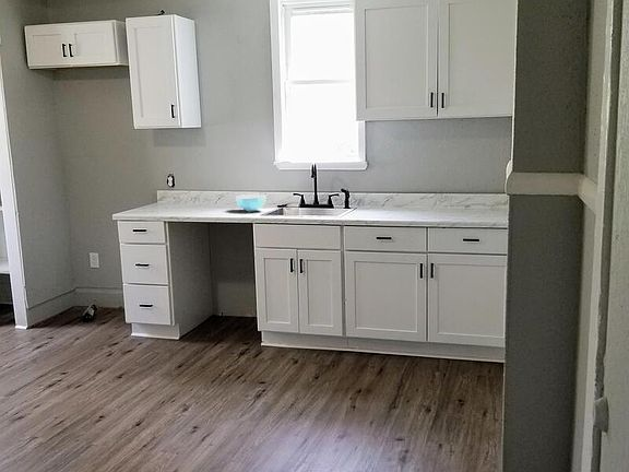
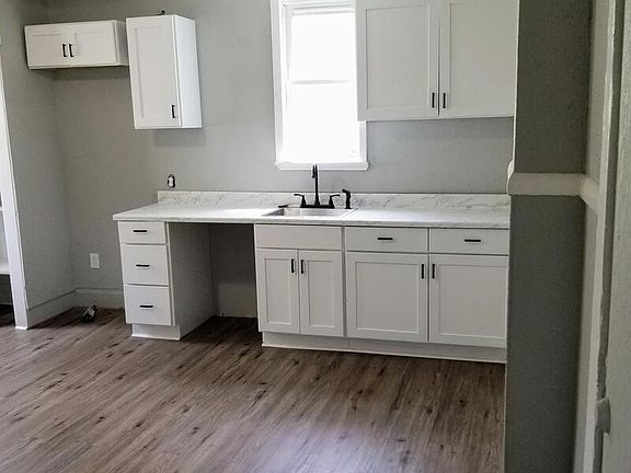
- cereal bowl [235,193,268,213]
